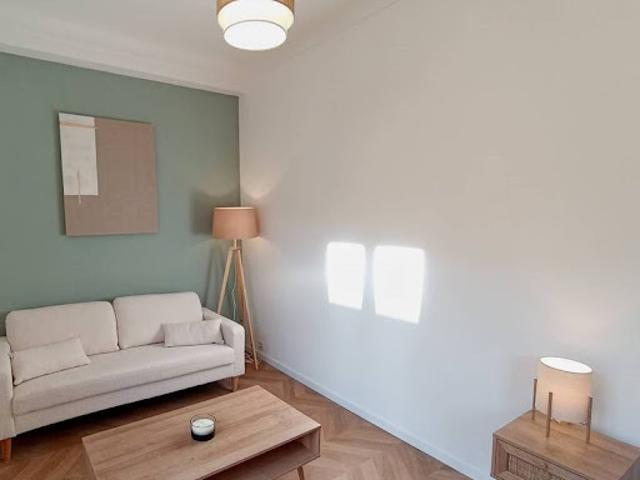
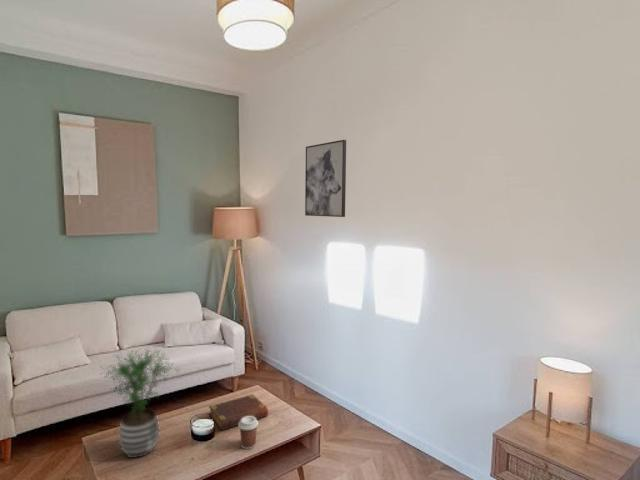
+ potted plant [98,348,182,459]
+ wall art [304,139,347,218]
+ coffee cup [237,416,259,450]
+ book [208,393,269,431]
